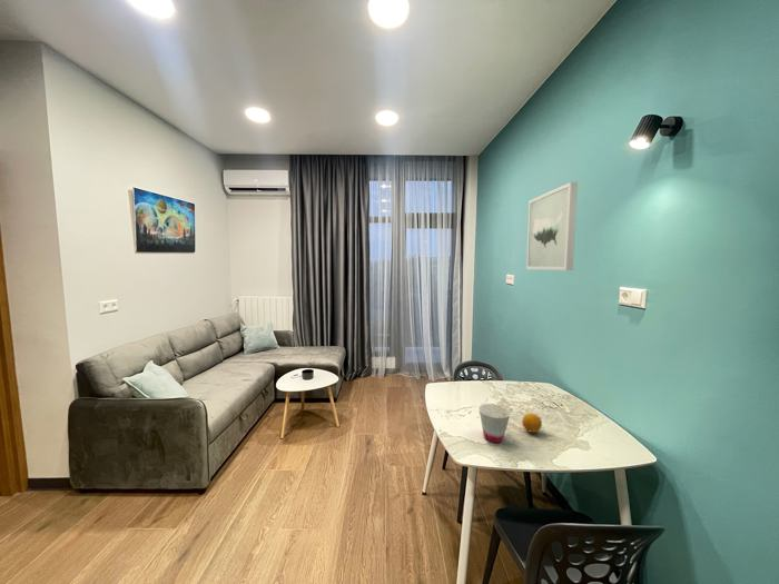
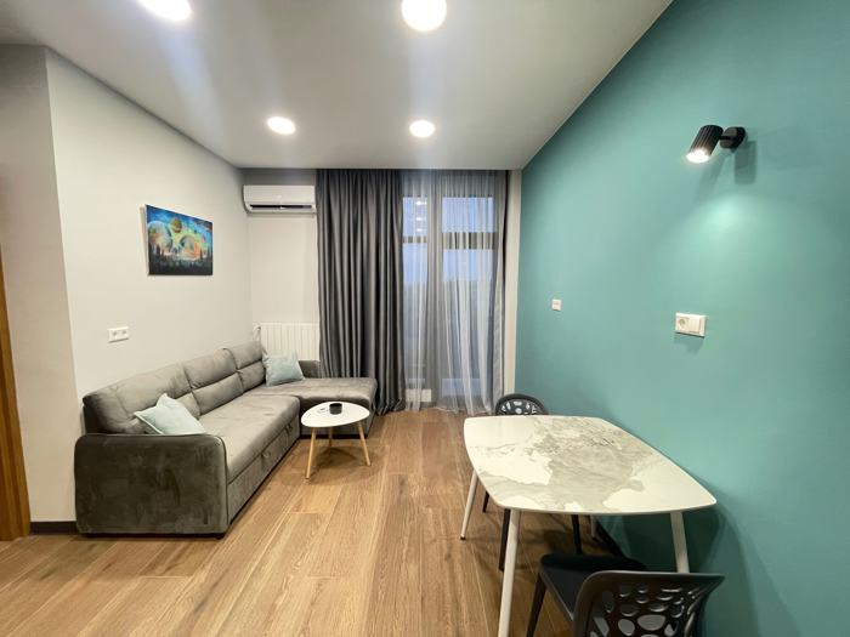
- cup [479,403,511,444]
- wall art [525,181,579,271]
- fruit [521,412,543,434]
